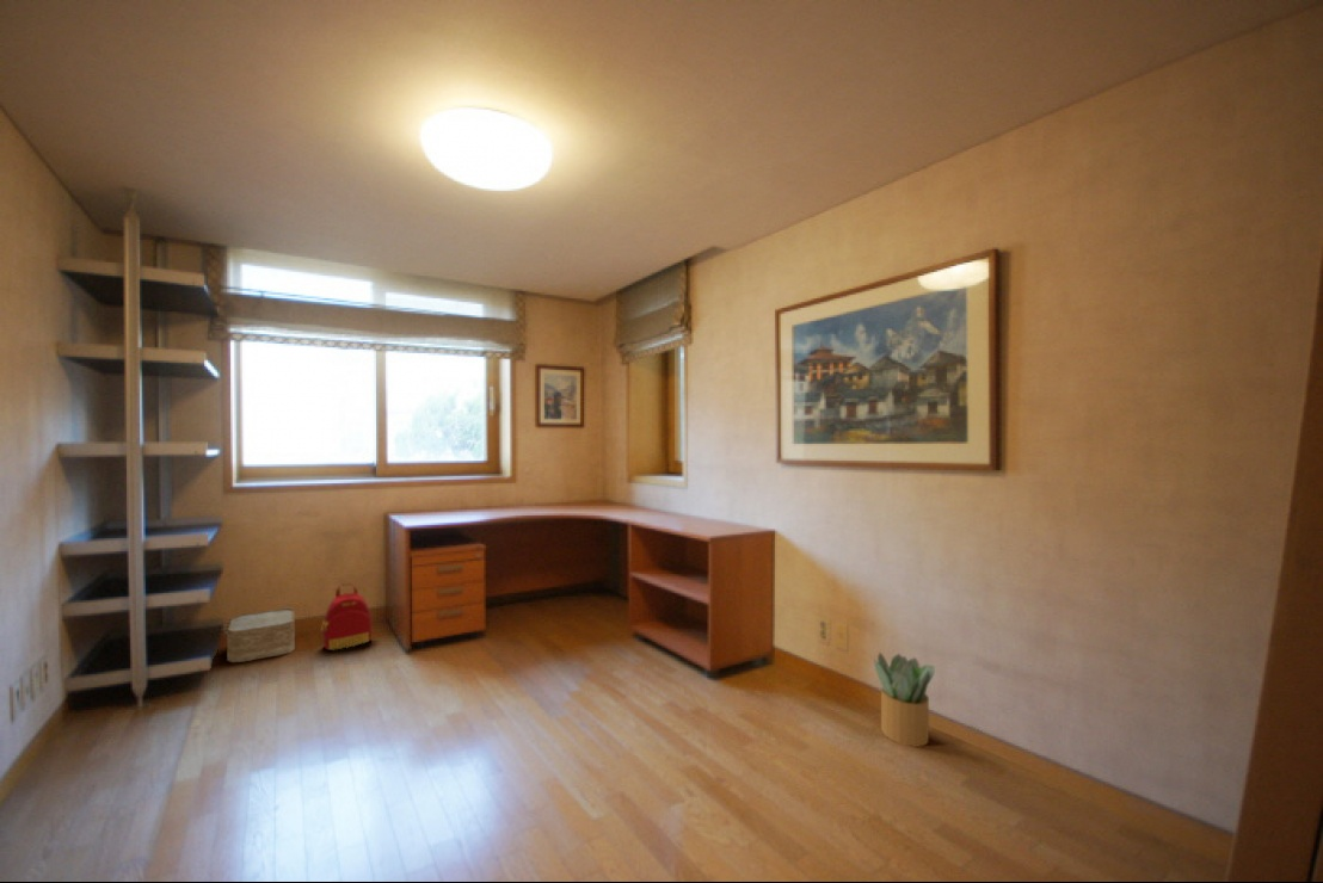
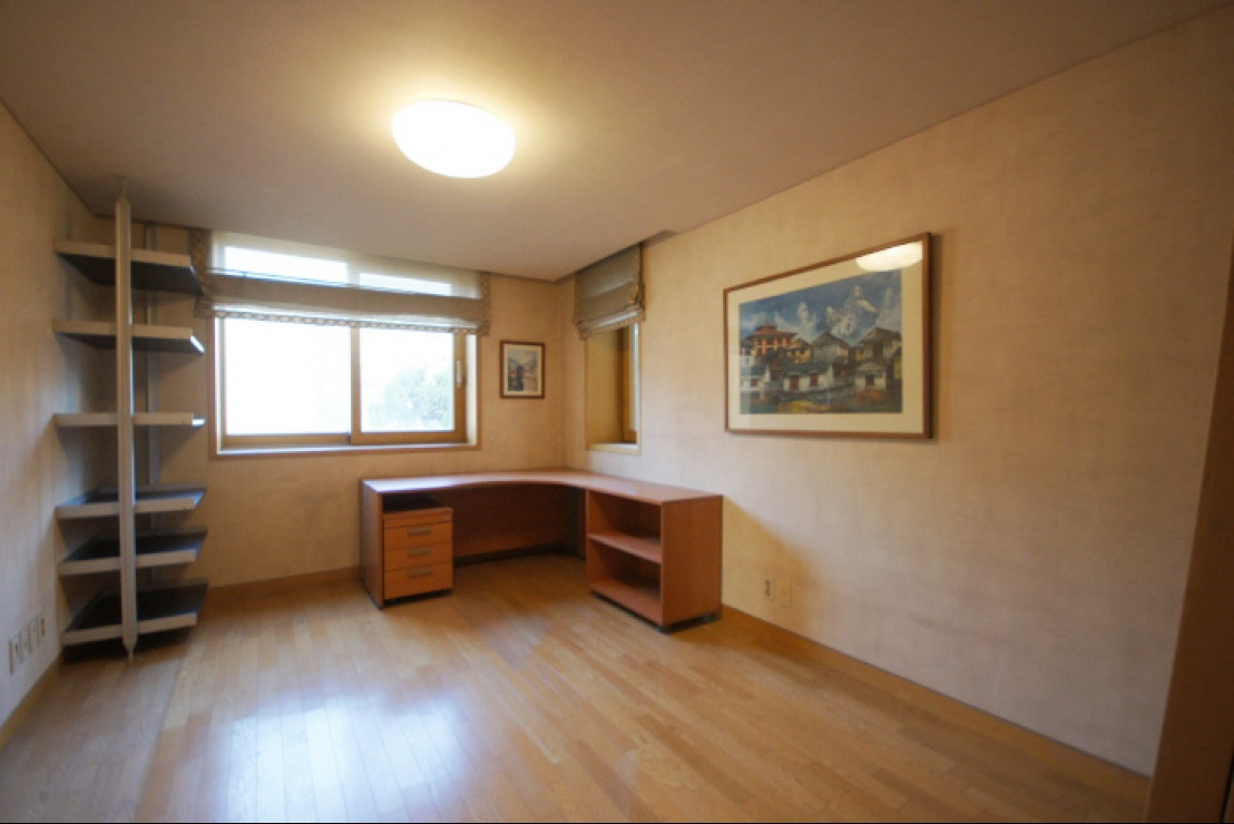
- woven basket [222,606,296,663]
- potted plant [873,652,936,748]
- backpack [320,582,374,652]
